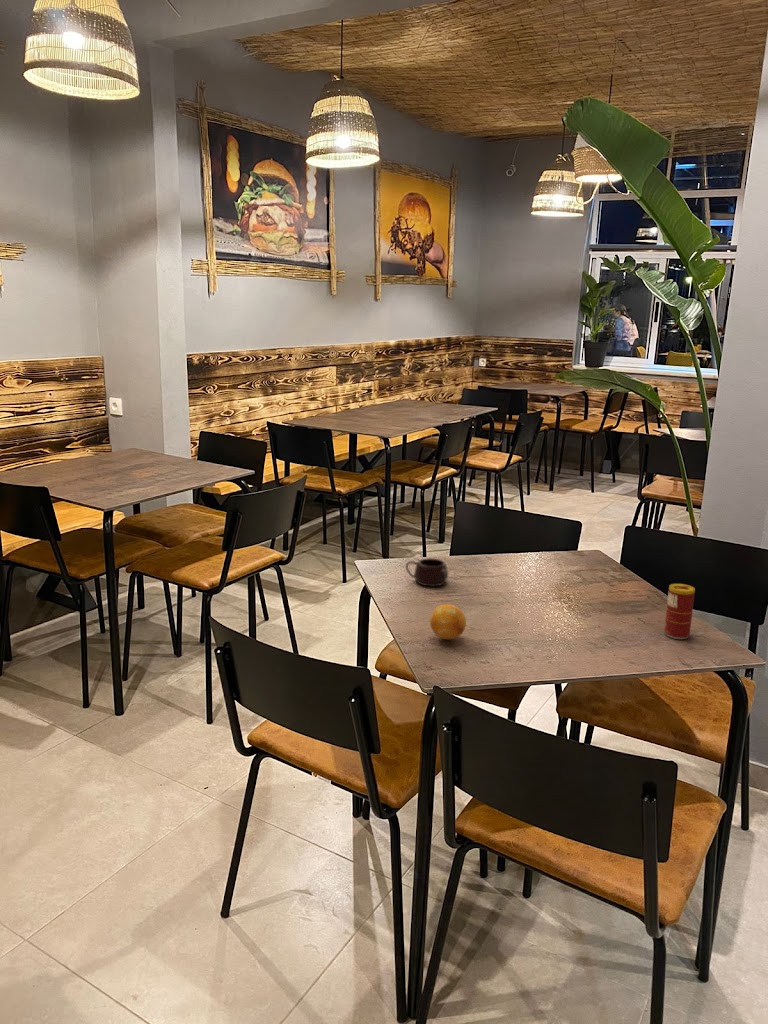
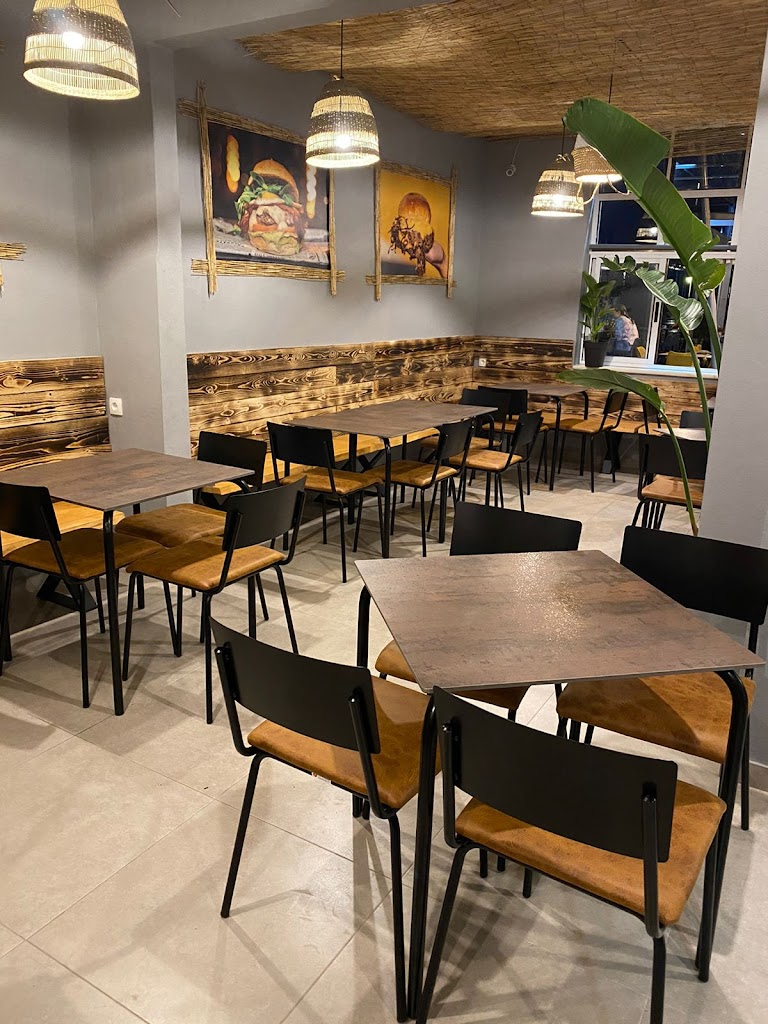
- beverage can [663,583,696,640]
- mug [405,557,449,587]
- fruit [429,603,467,640]
